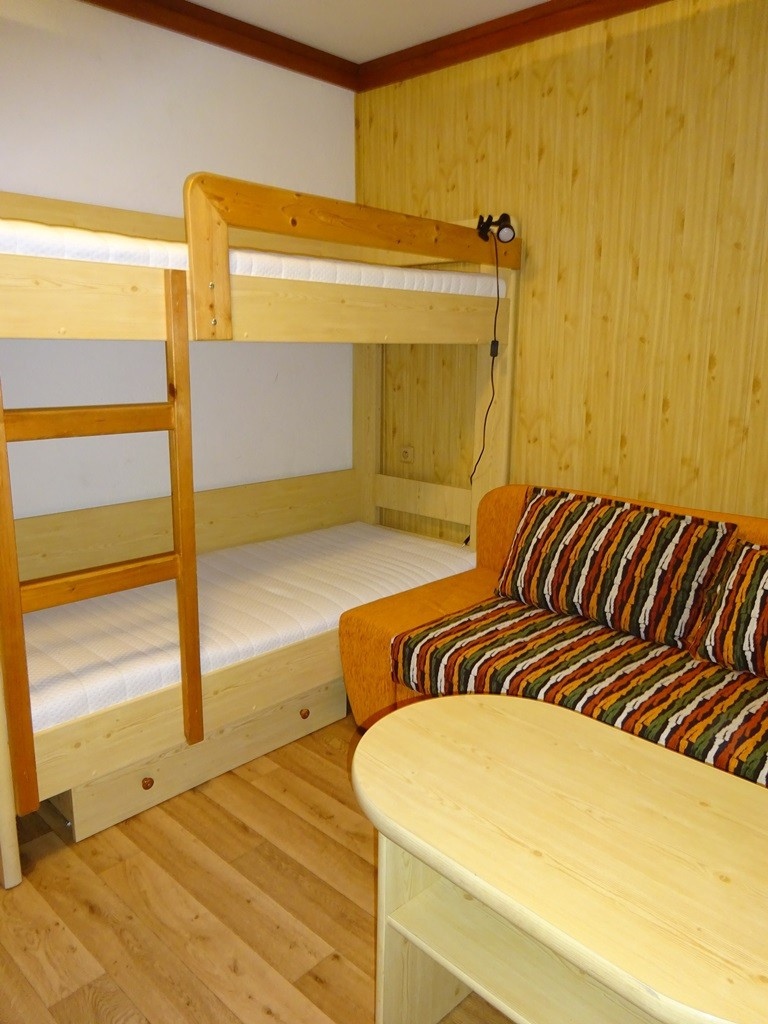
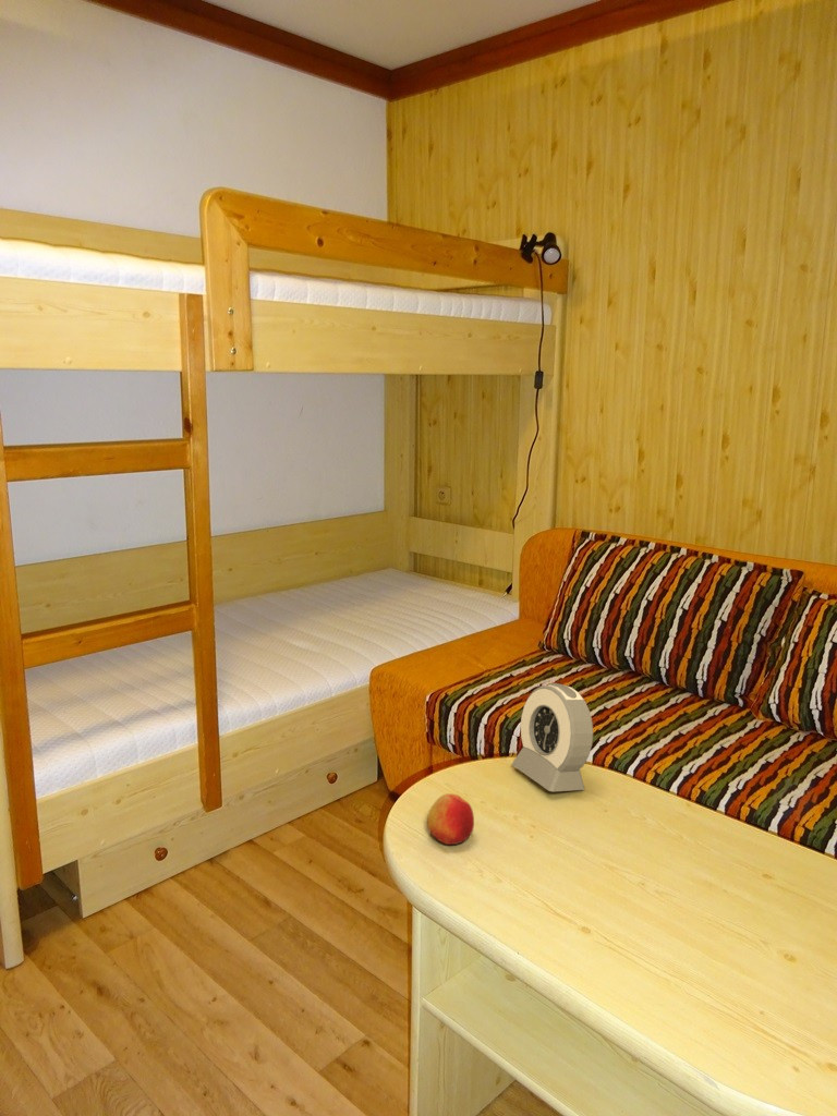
+ apple [426,792,475,846]
+ alarm clock [510,682,594,792]
